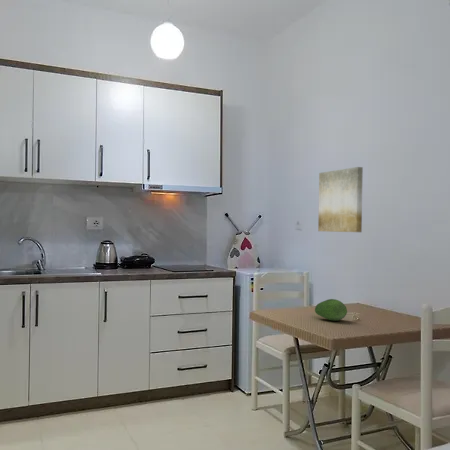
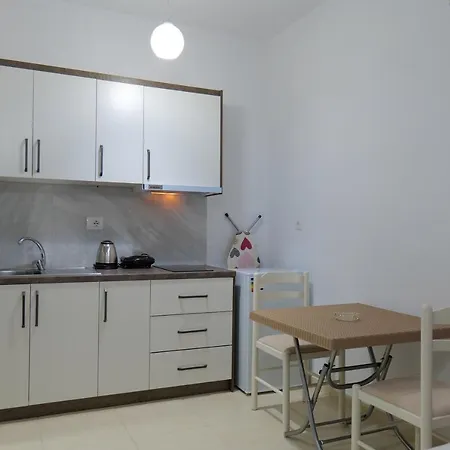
- fruit [314,298,348,322]
- wall art [317,166,364,233]
